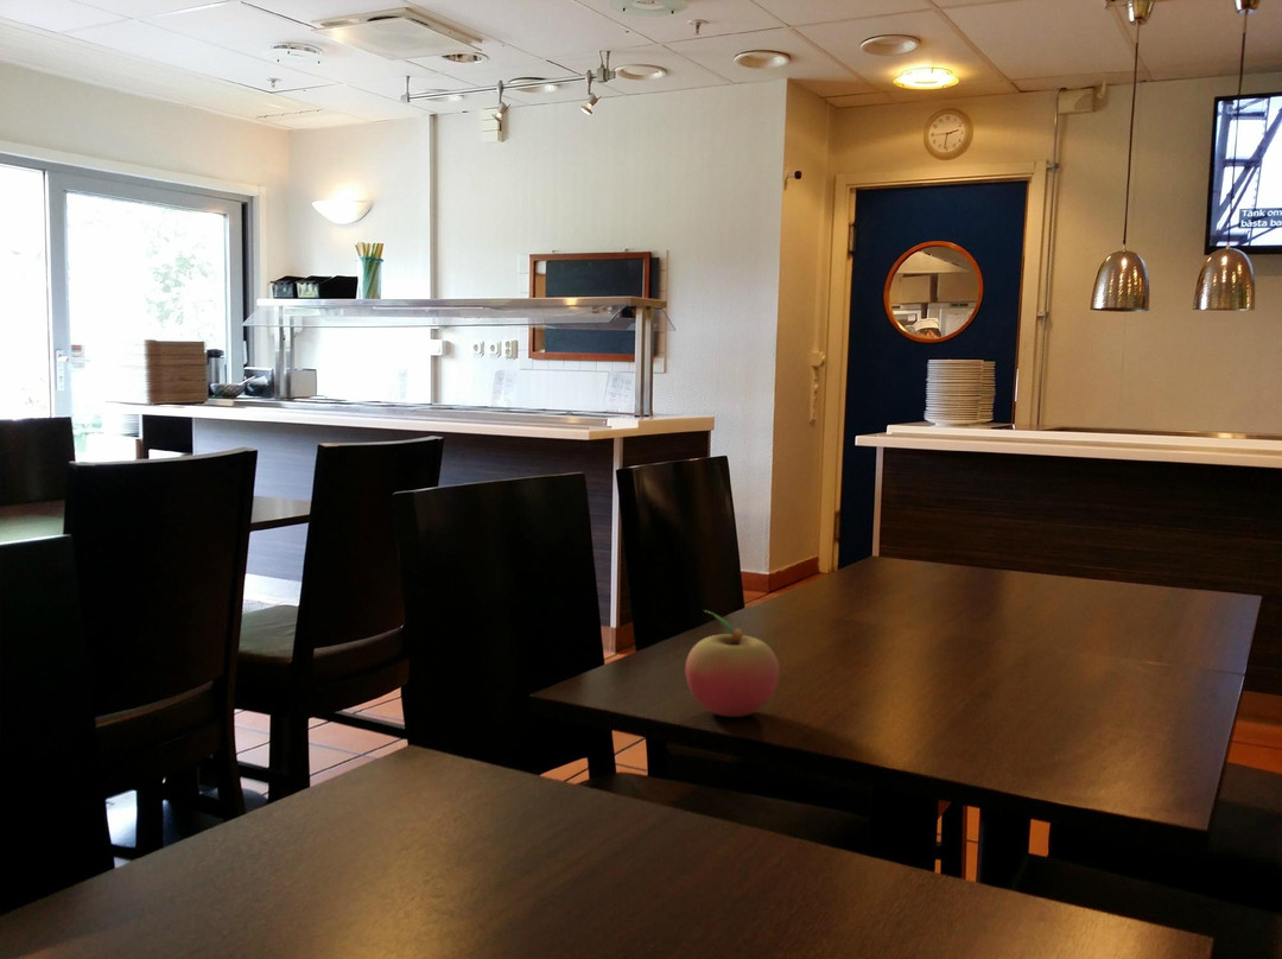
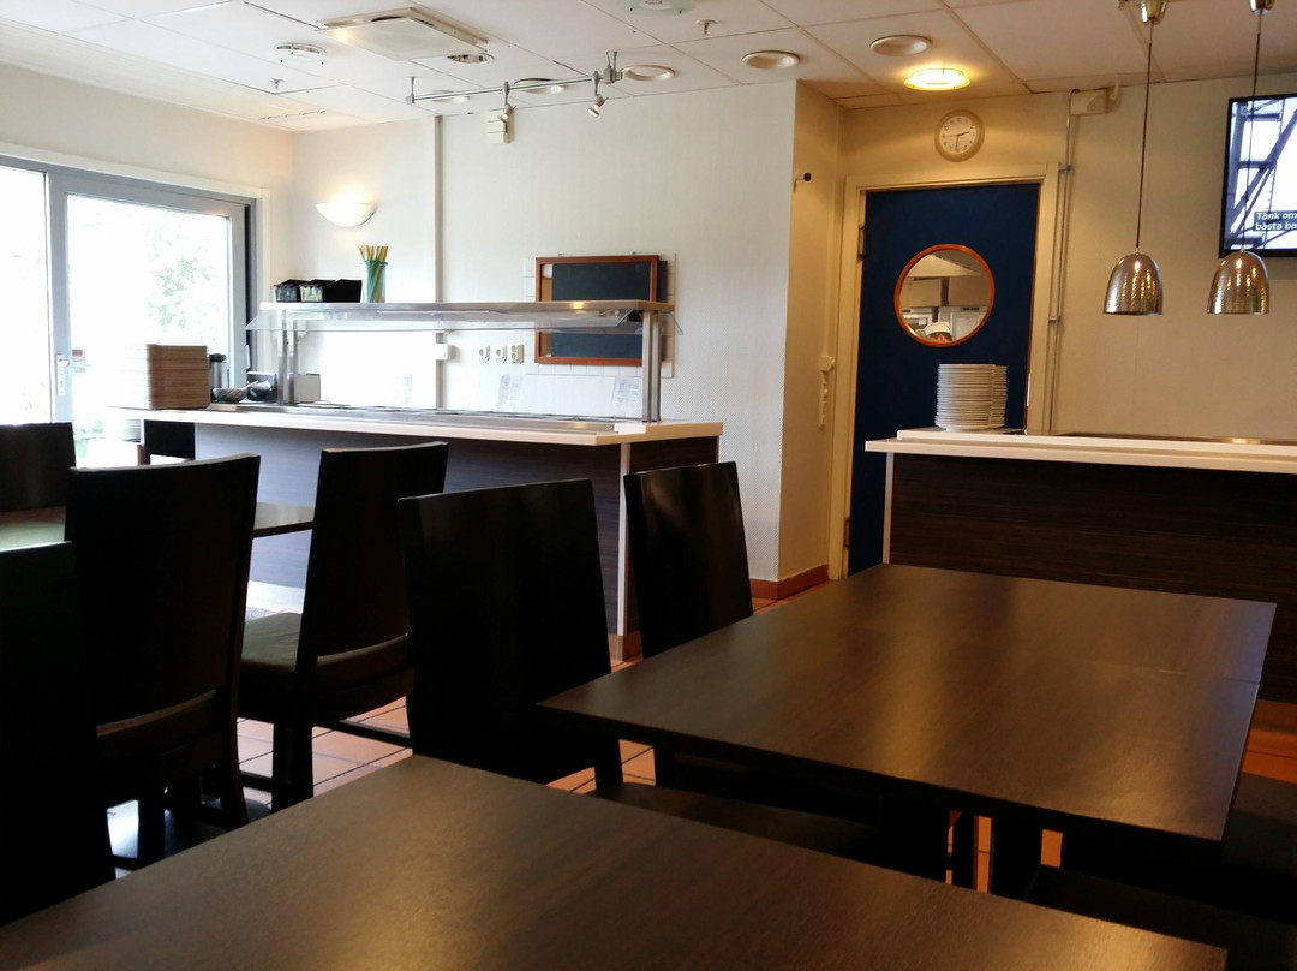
- fruit [684,609,780,718]
